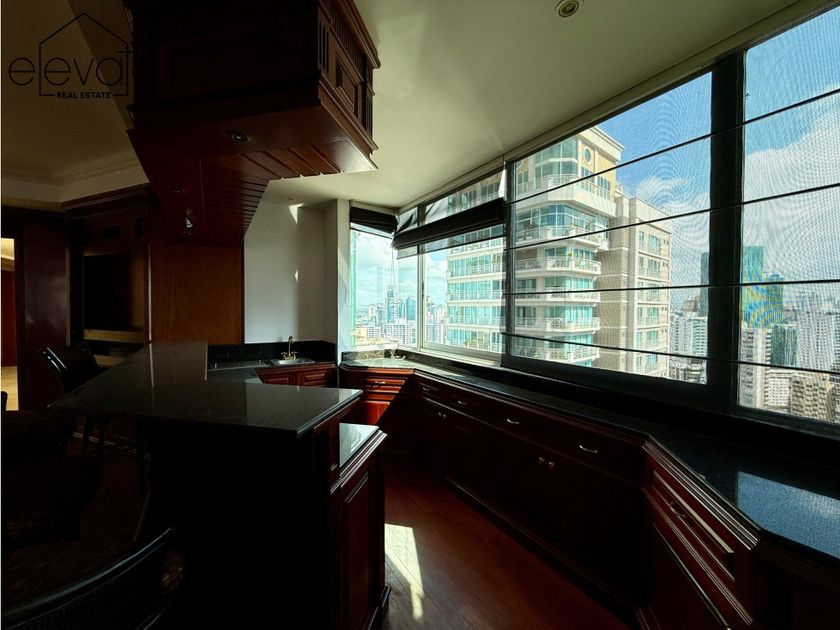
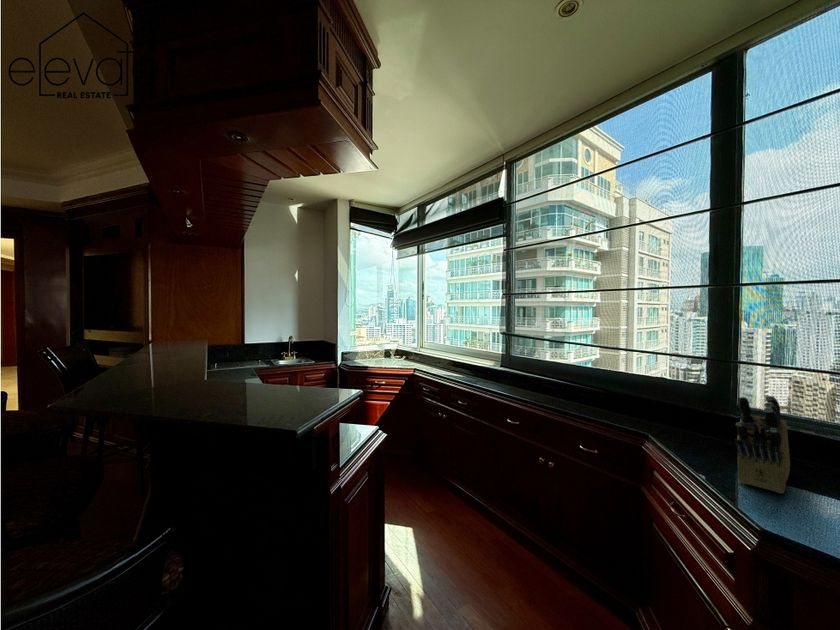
+ knife block [734,395,791,495]
